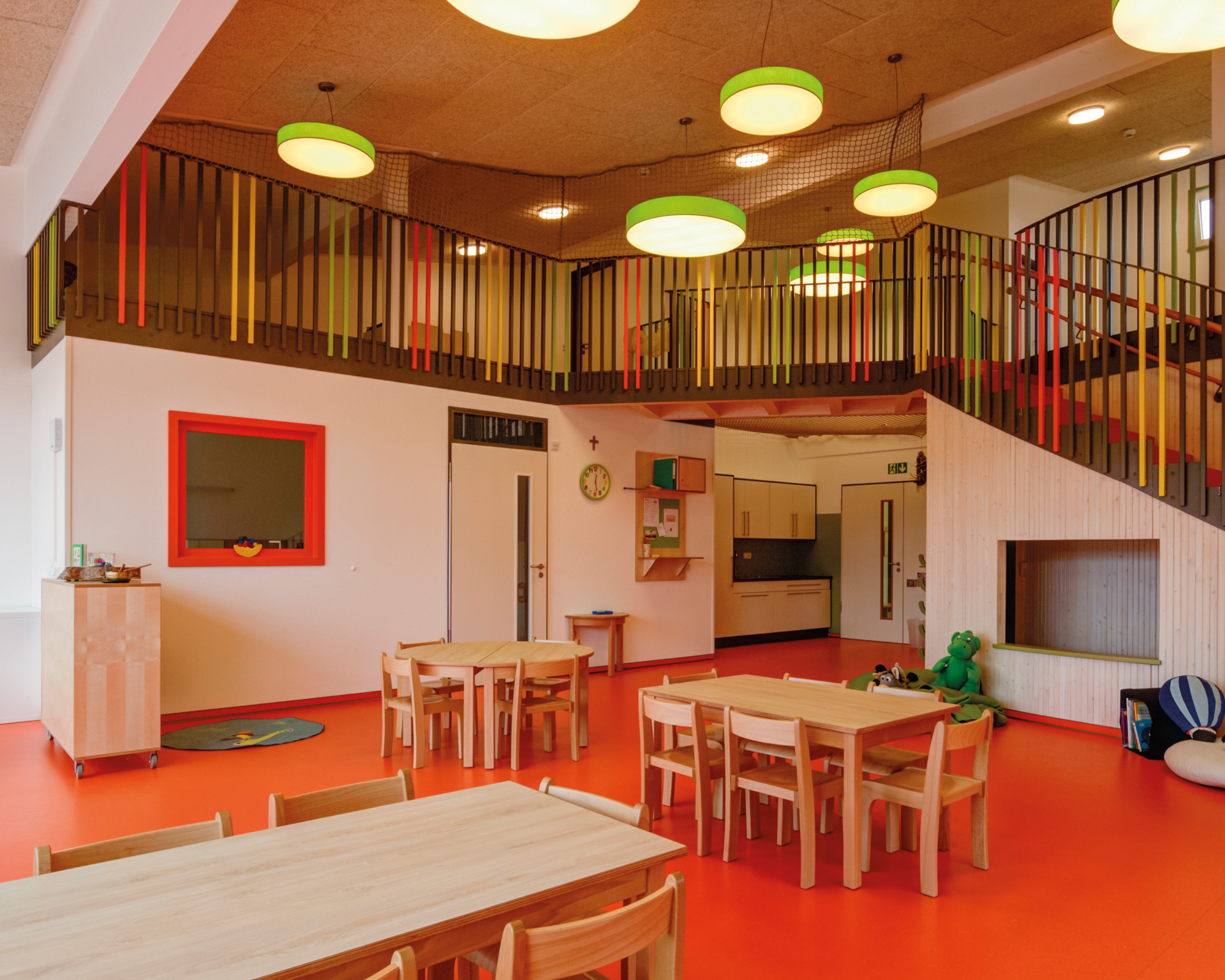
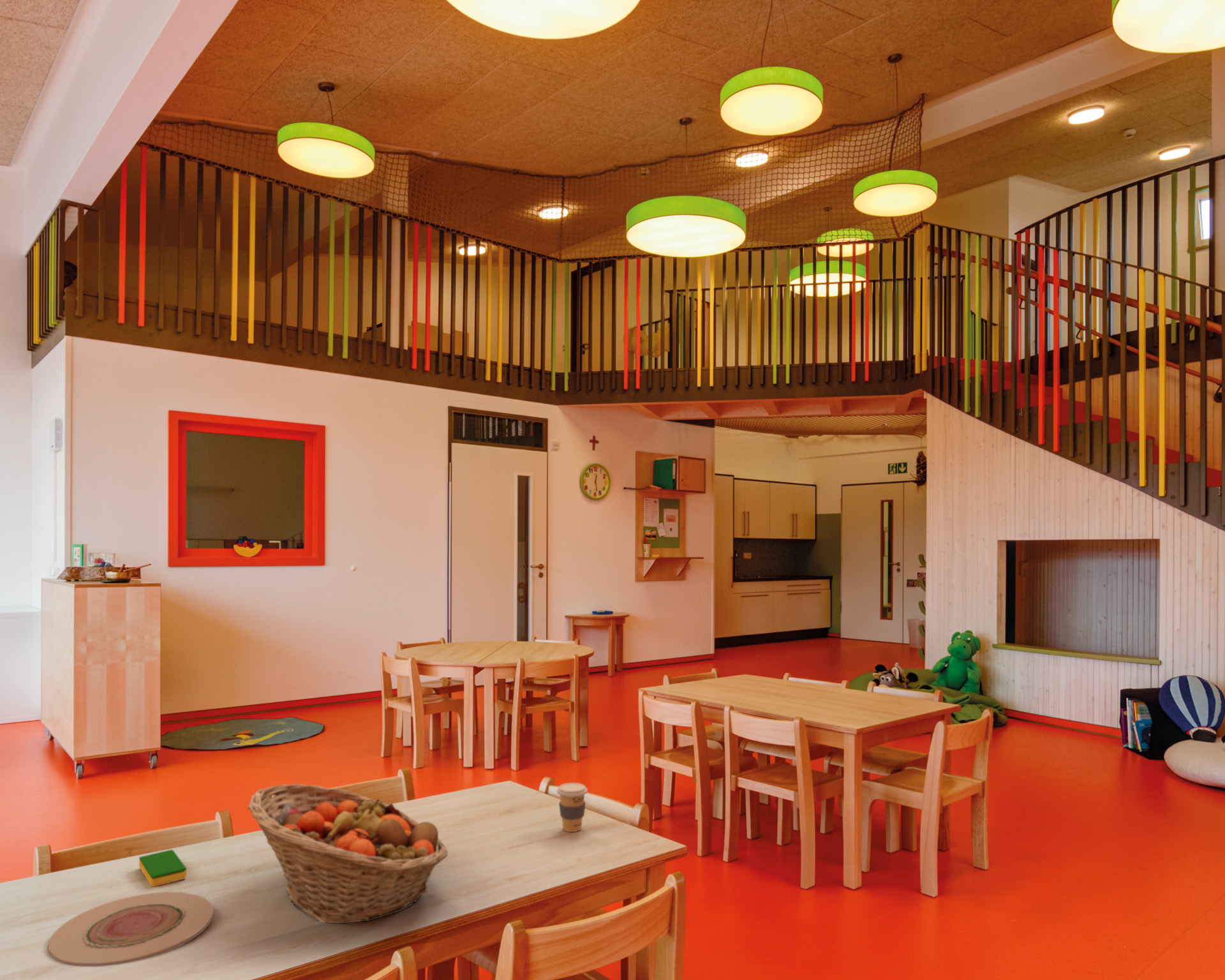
+ plate [48,891,214,967]
+ coffee cup [556,782,588,833]
+ fruit basket [247,783,449,924]
+ dish sponge [138,849,187,887]
